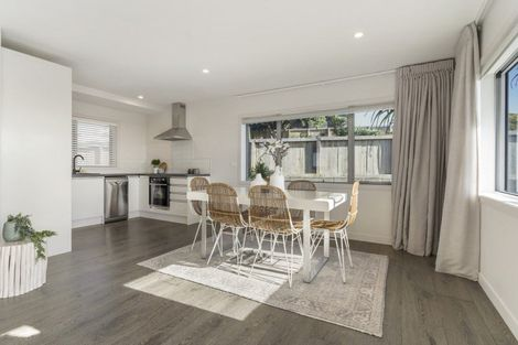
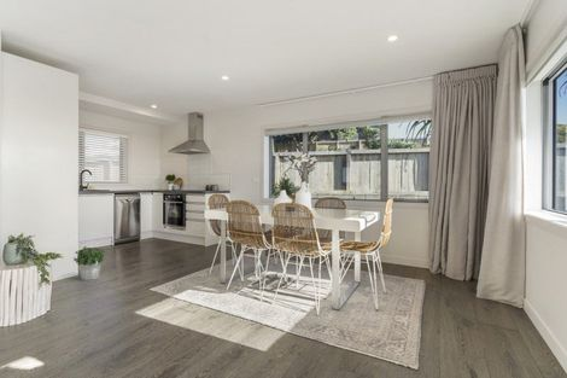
+ potted plant [72,245,106,281]
